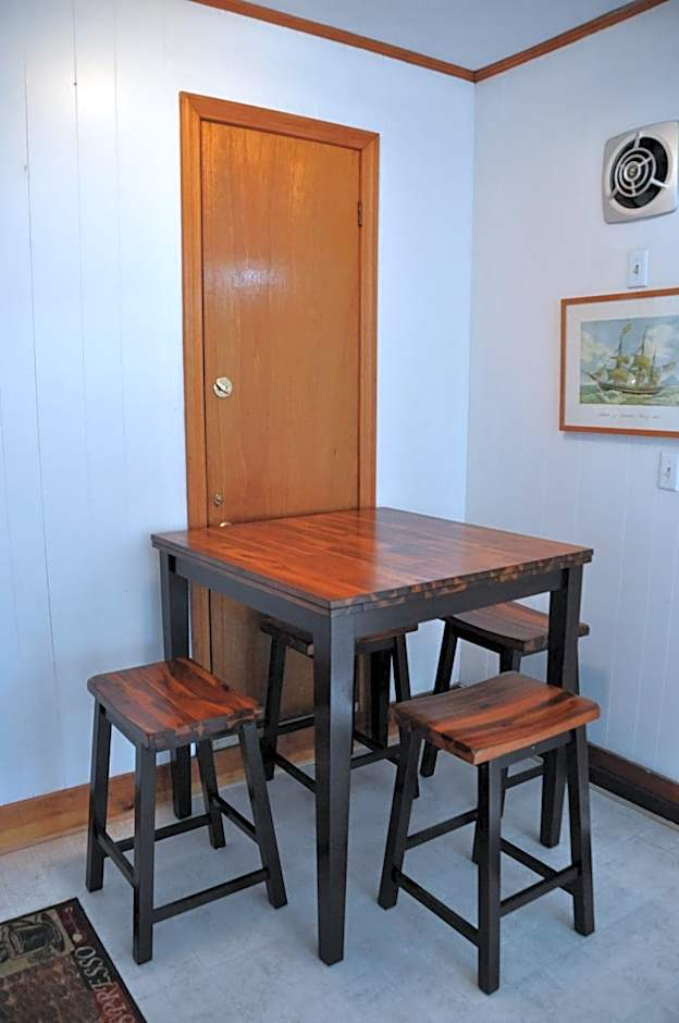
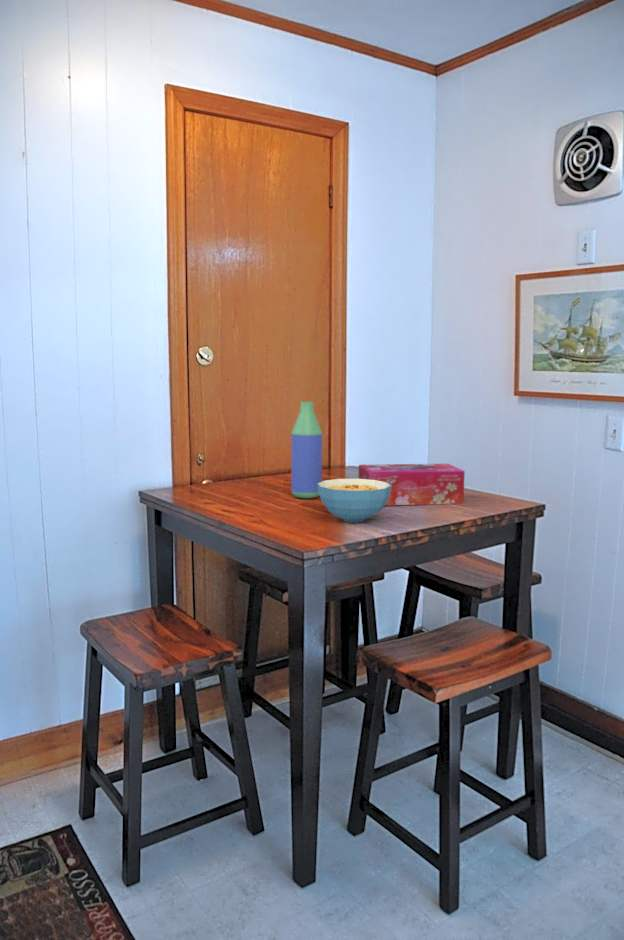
+ bottle [290,401,323,499]
+ cereal bowl [317,478,391,523]
+ tissue box [358,463,466,506]
